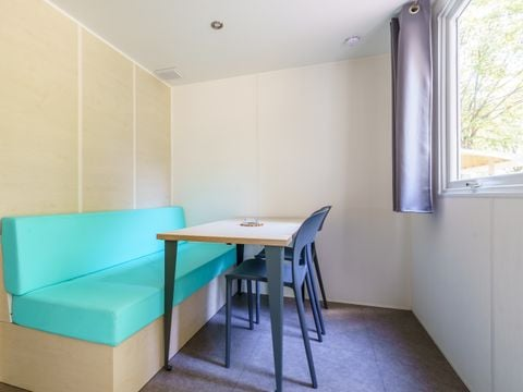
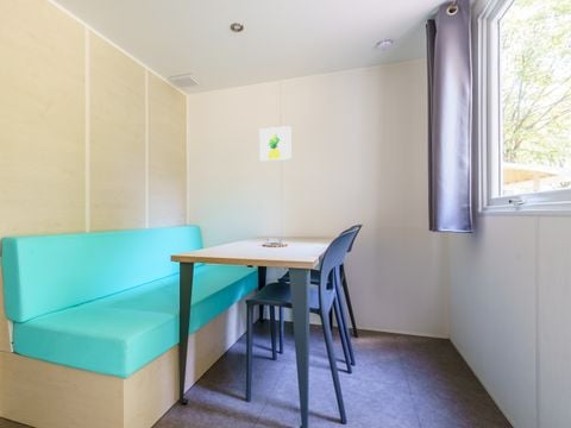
+ wall art [258,125,291,162]
